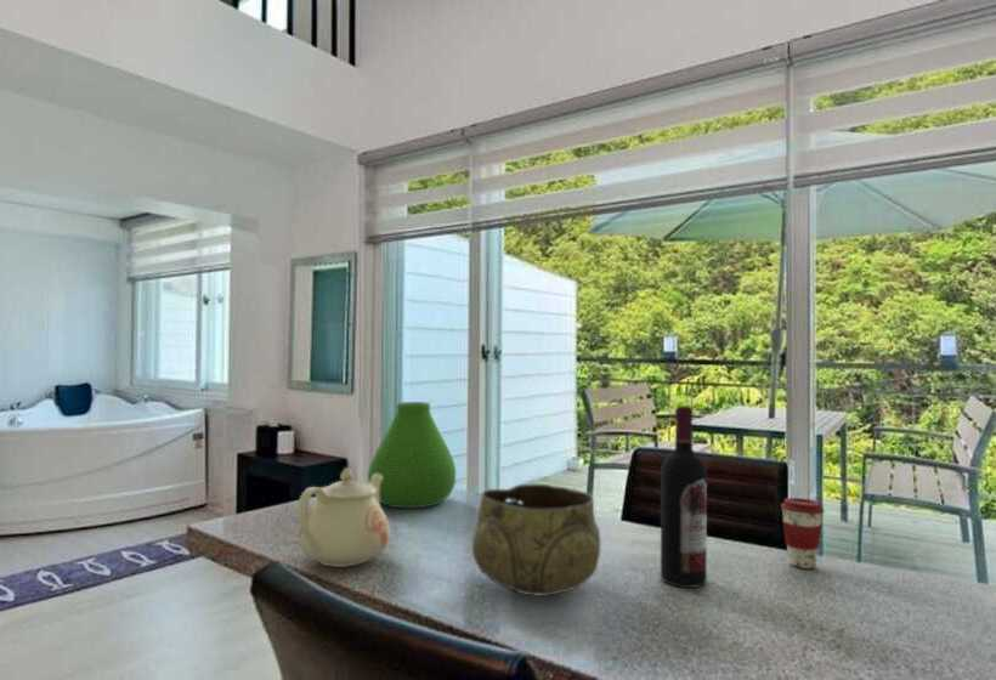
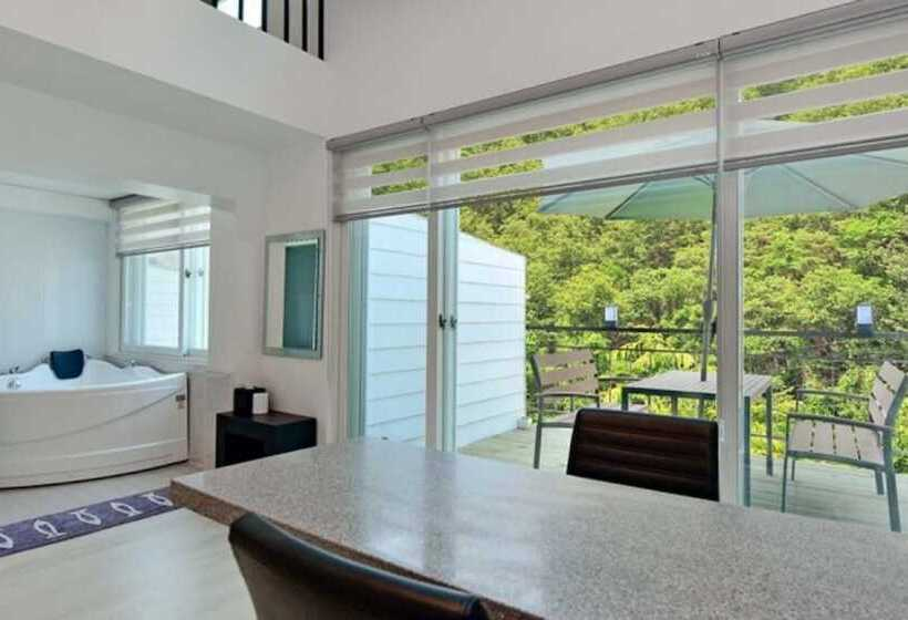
- vase [367,401,457,509]
- wine bottle [660,404,708,589]
- coffee cup [780,497,826,570]
- decorative bowl [471,482,601,596]
- teapot [296,466,392,568]
